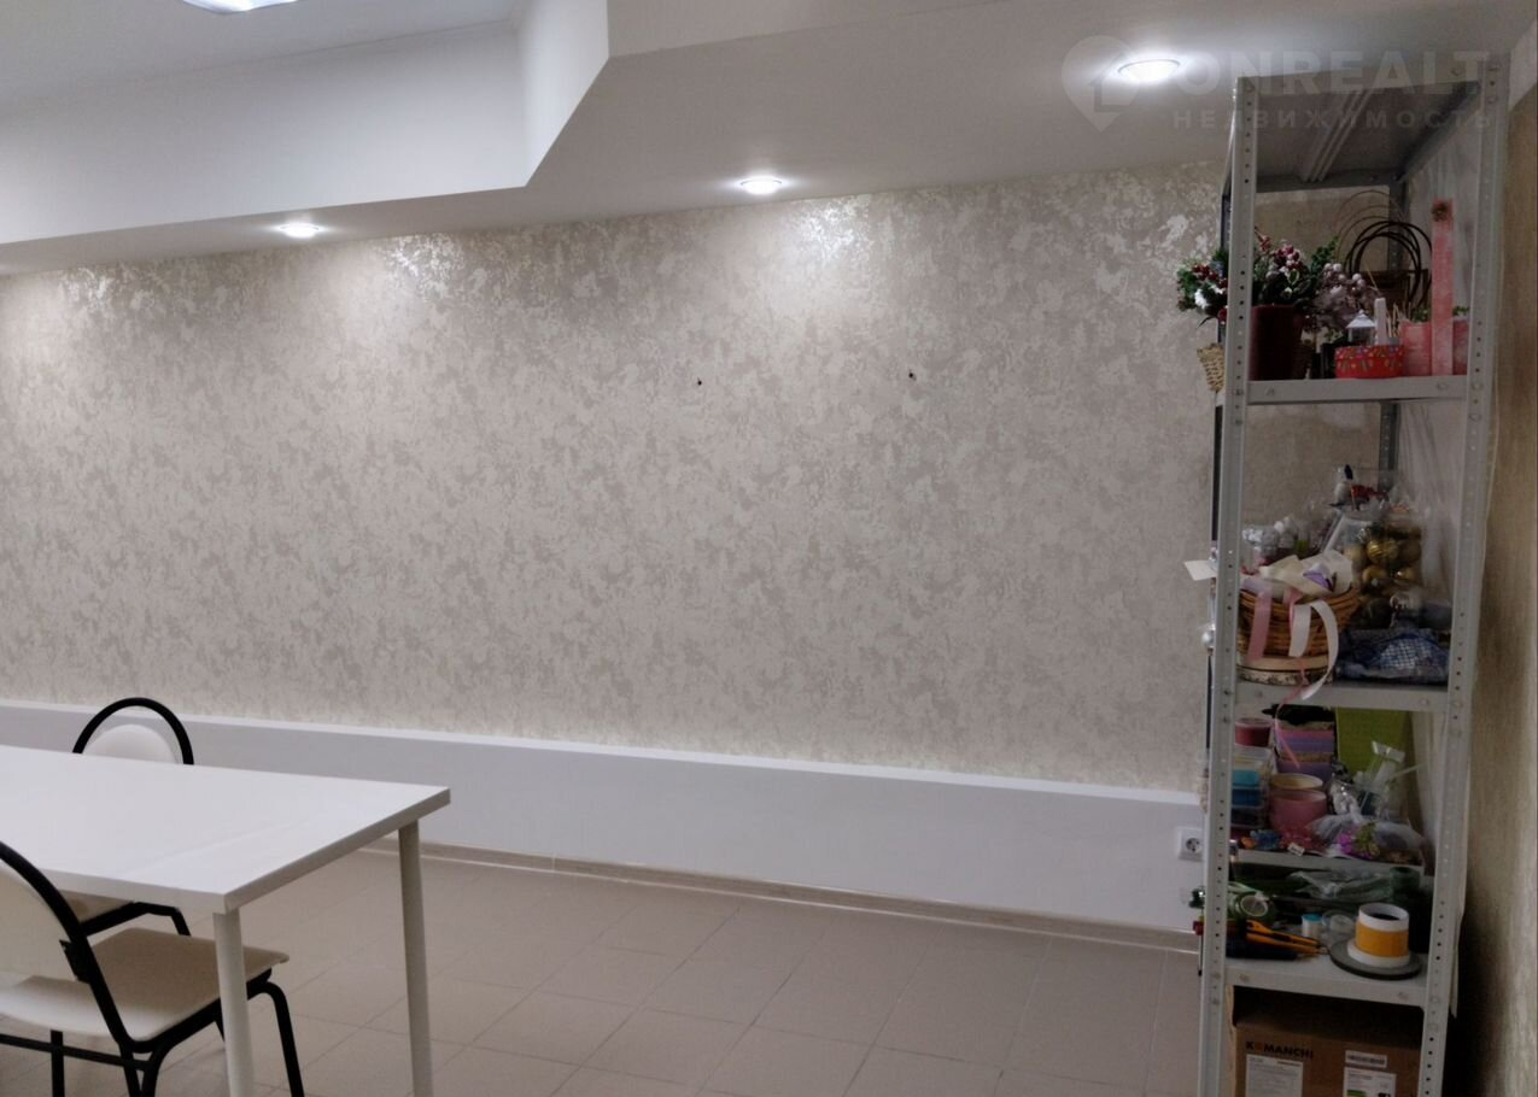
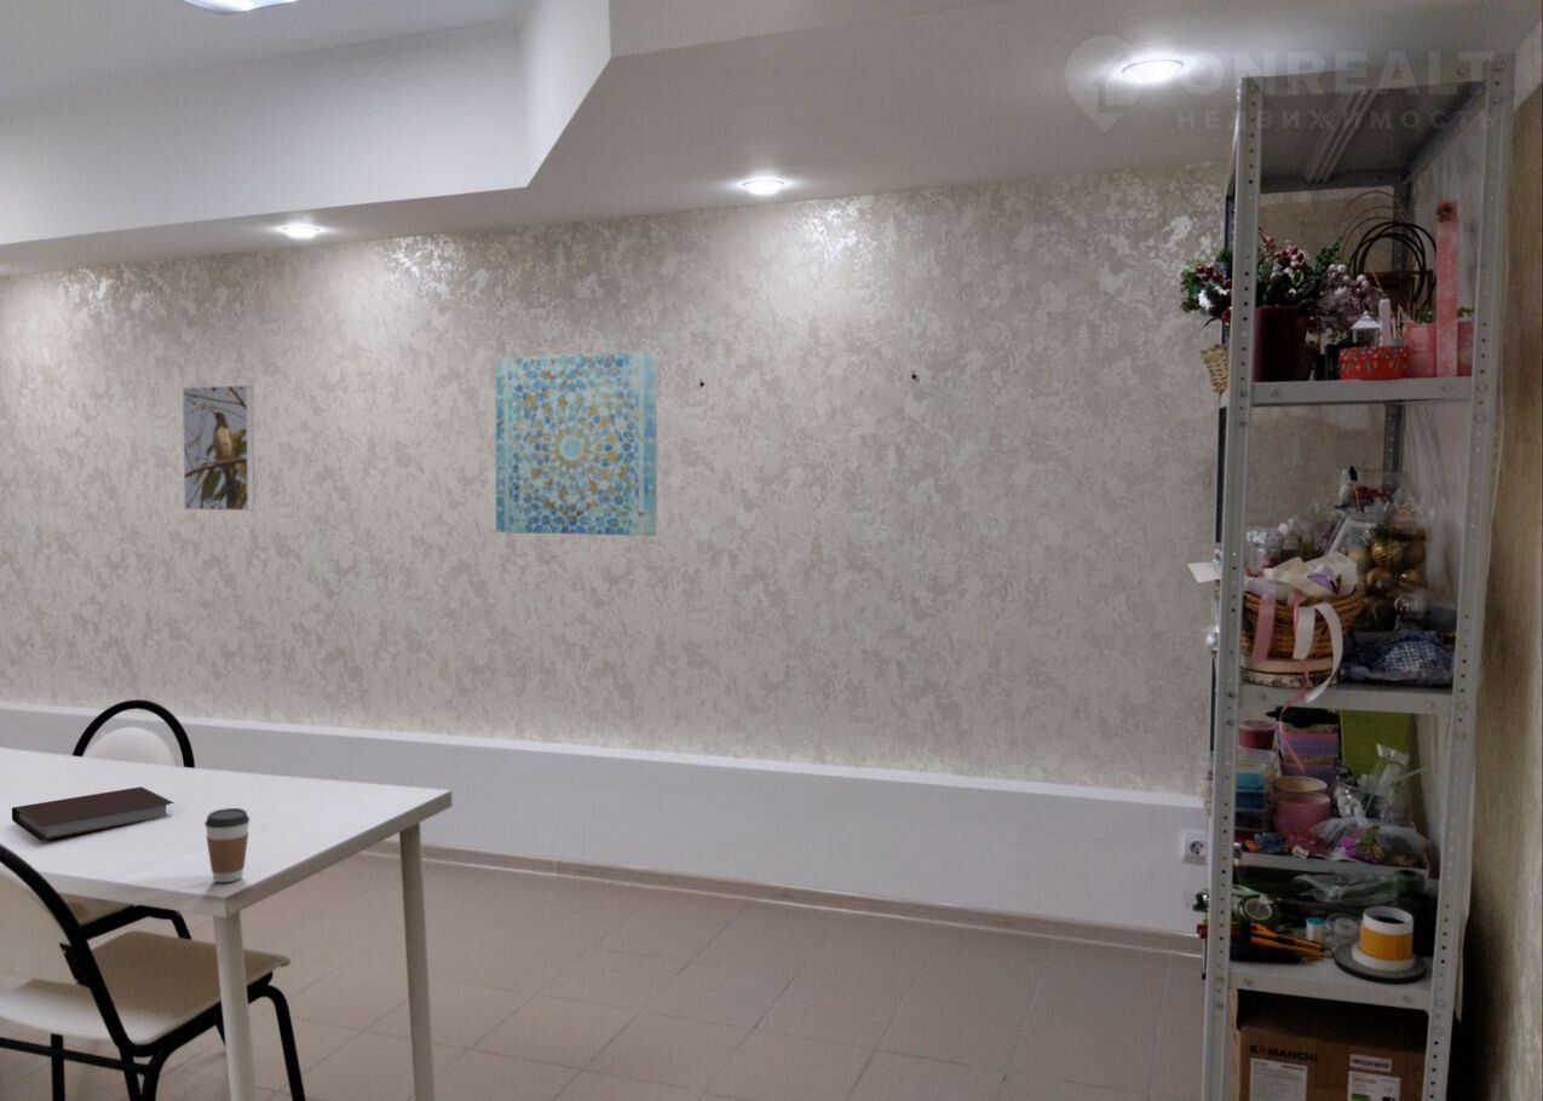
+ coffee cup [203,807,251,883]
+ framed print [182,384,255,512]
+ wall art [495,350,658,537]
+ notebook [11,785,175,842]
